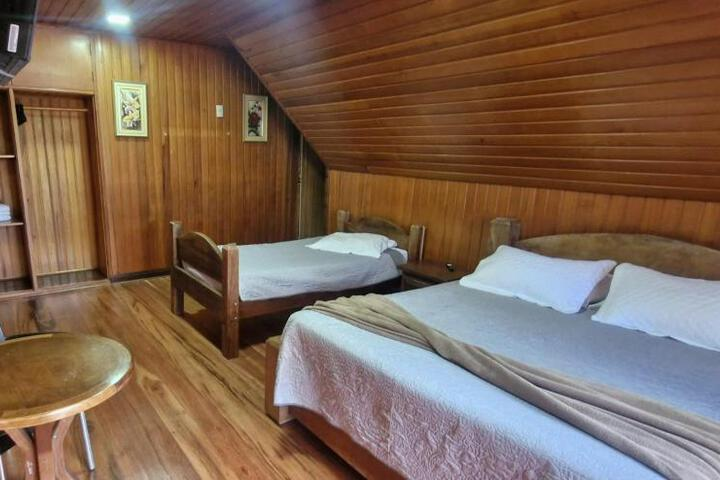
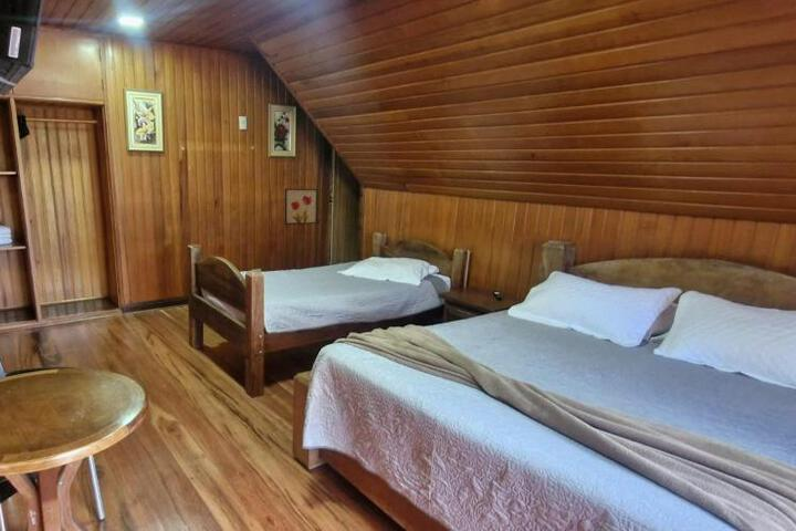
+ wall art [284,188,318,226]
